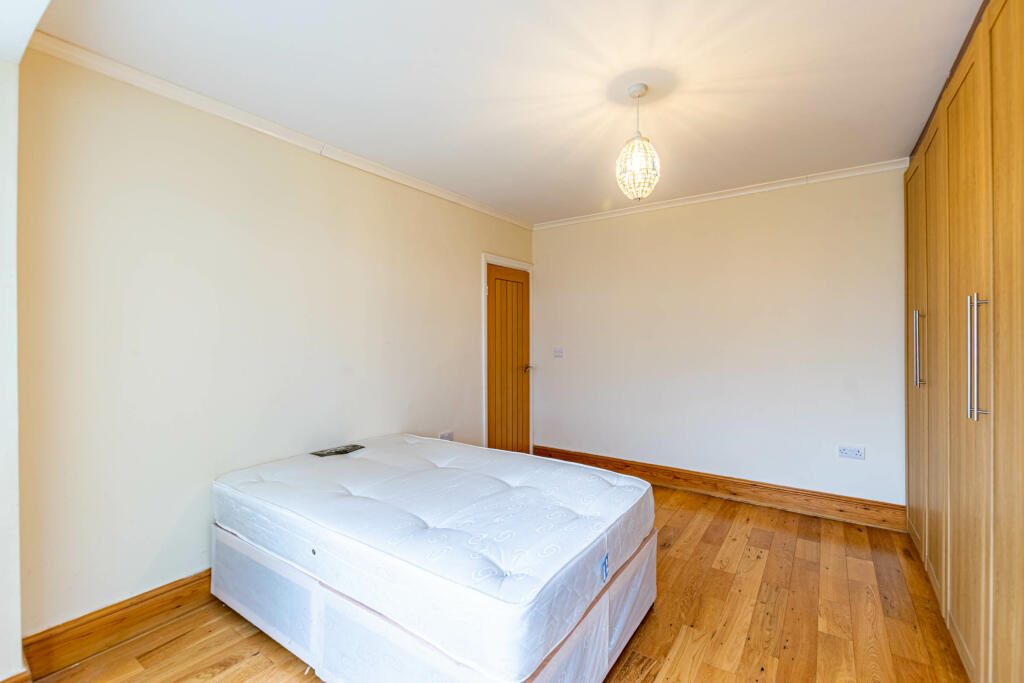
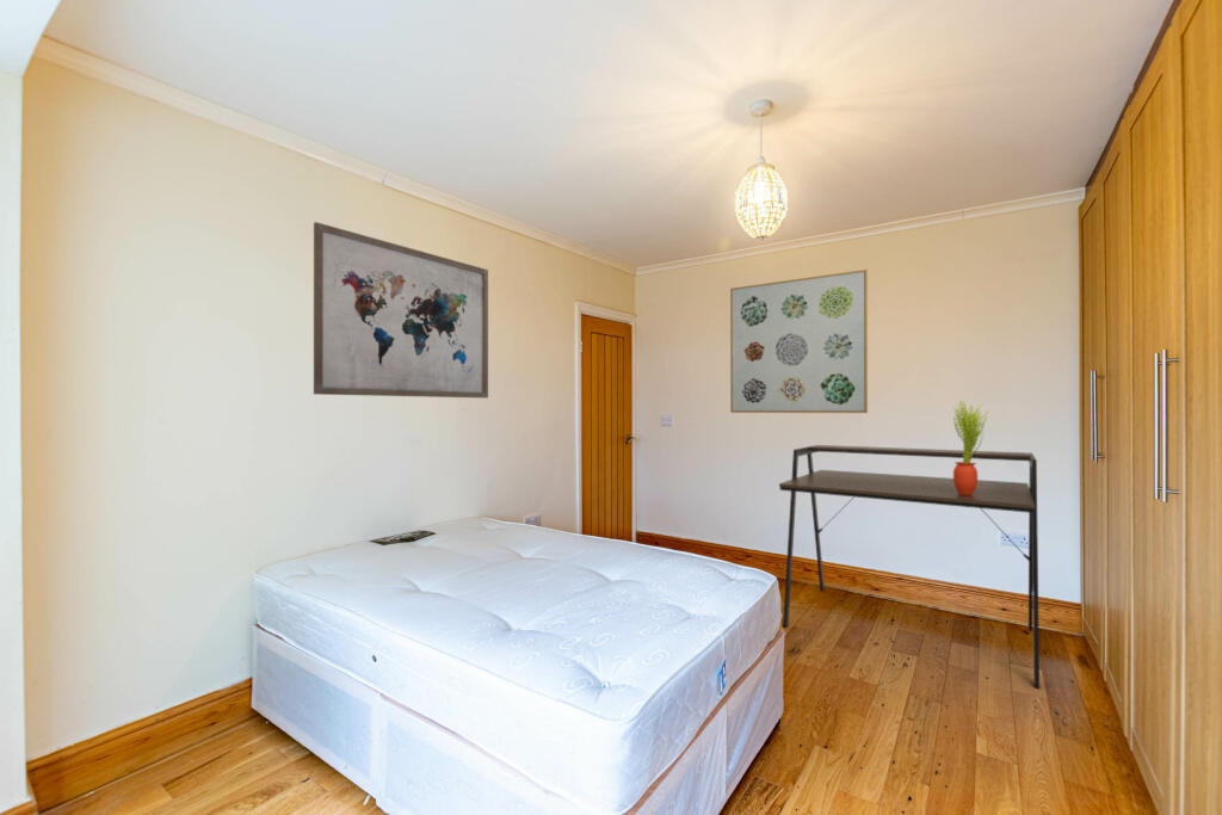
+ desk [778,444,1041,690]
+ wall art [729,268,869,414]
+ wall art [313,221,489,400]
+ potted plant [952,400,989,495]
